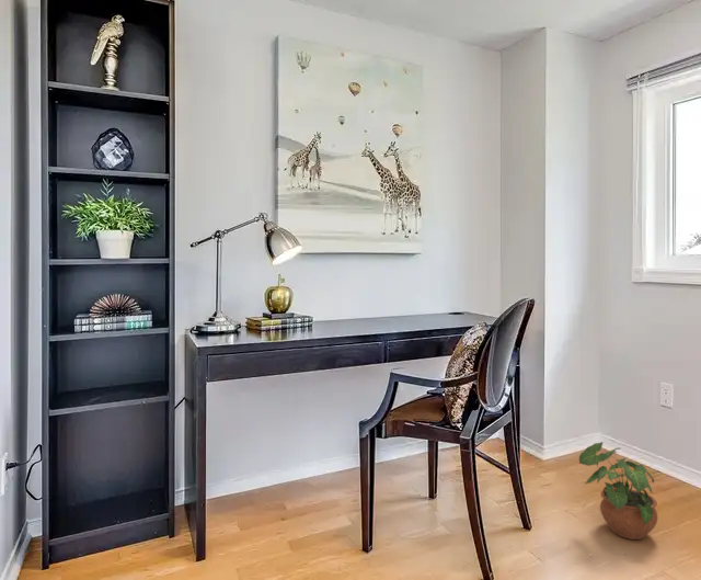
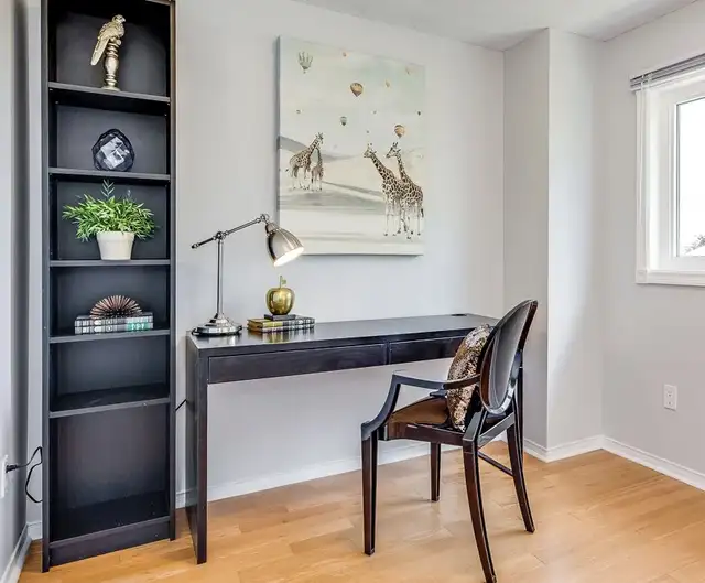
- potted plant [578,441,659,541]
